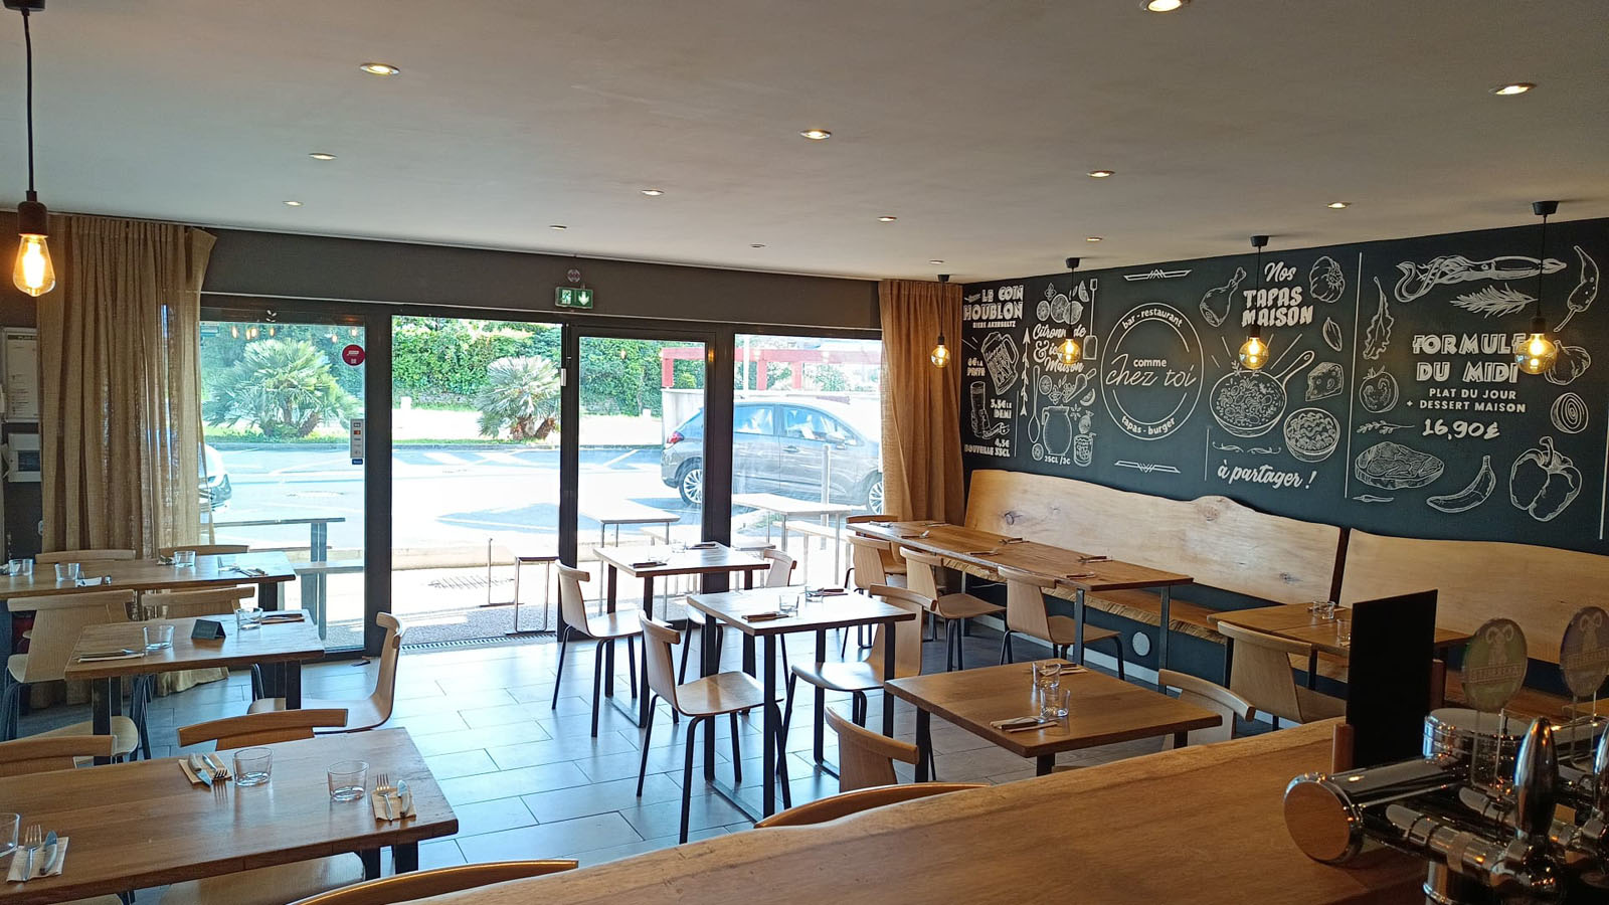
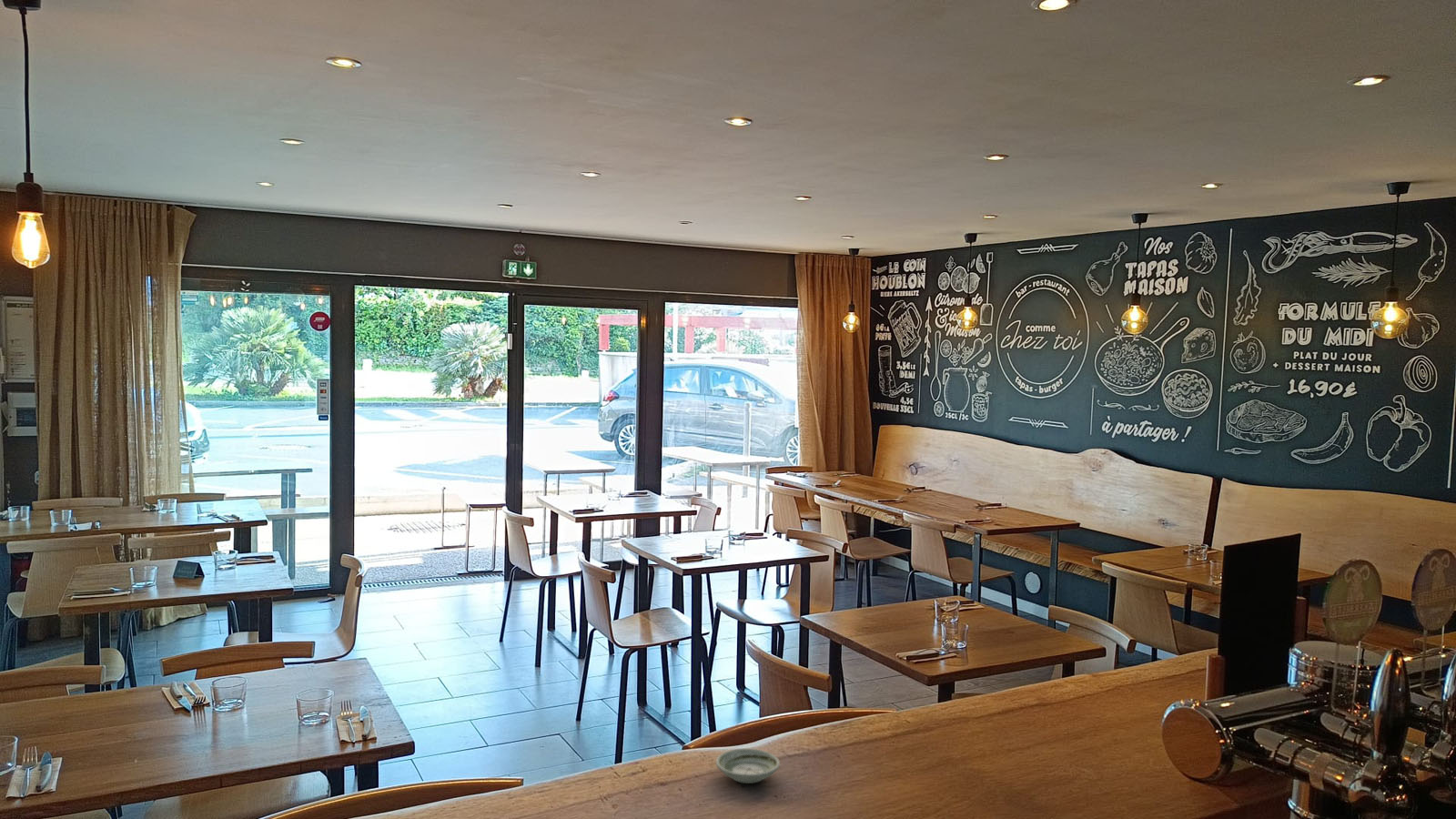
+ saucer [714,747,781,784]
